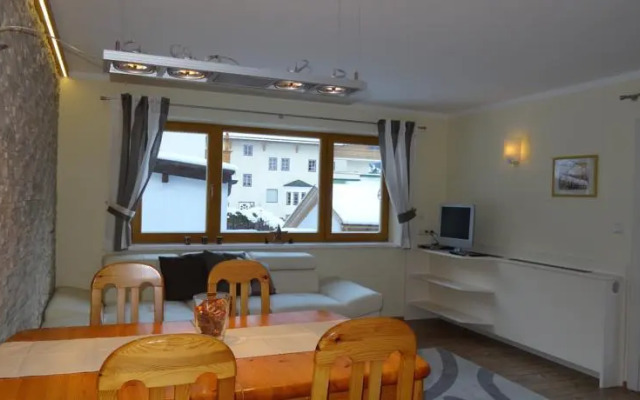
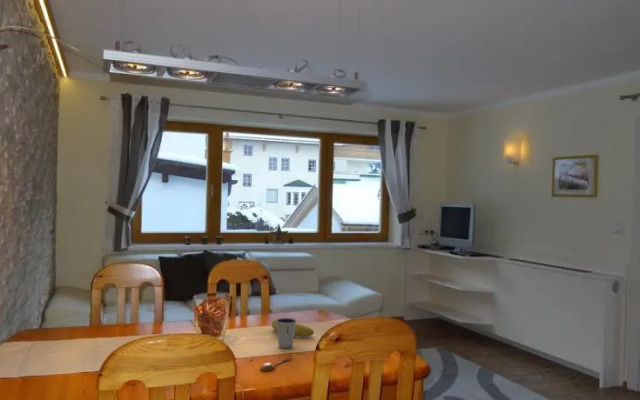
+ dixie cup [276,317,297,349]
+ spoon [259,353,294,372]
+ banana [271,317,315,338]
